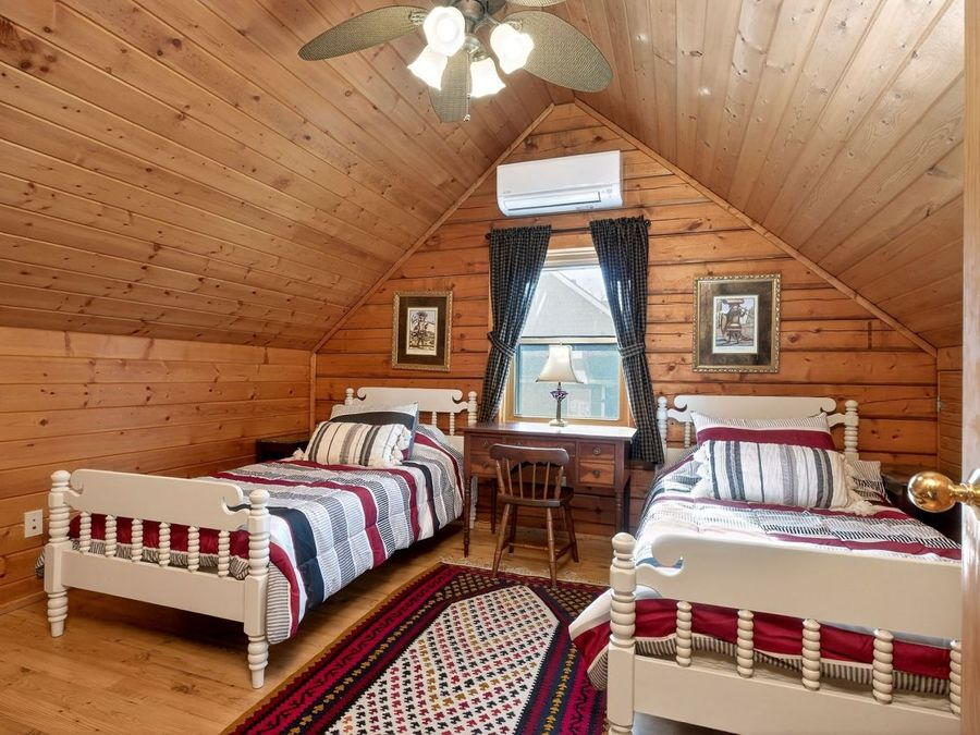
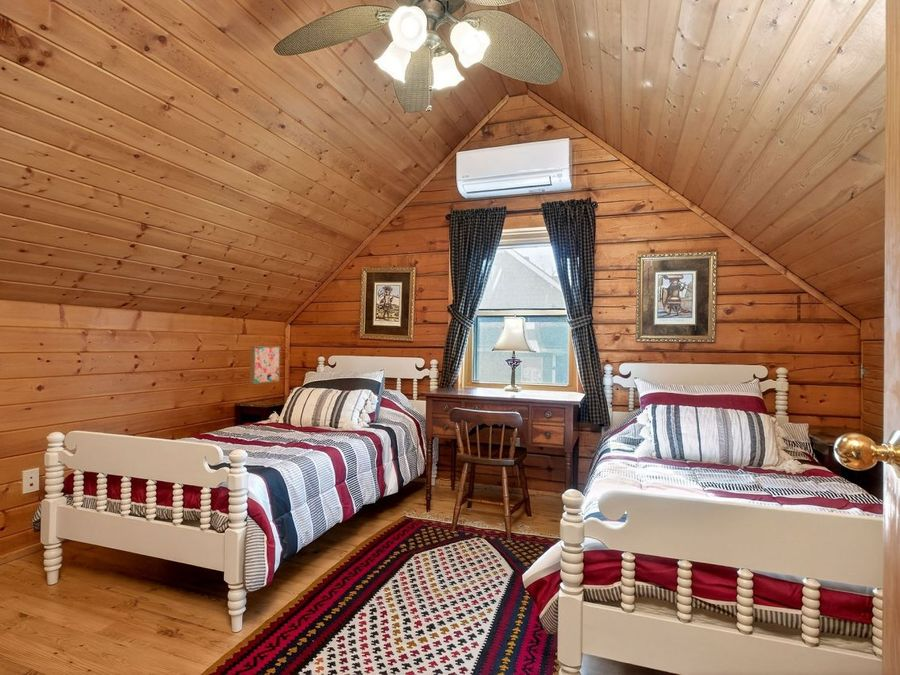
+ wall art [249,345,281,385]
